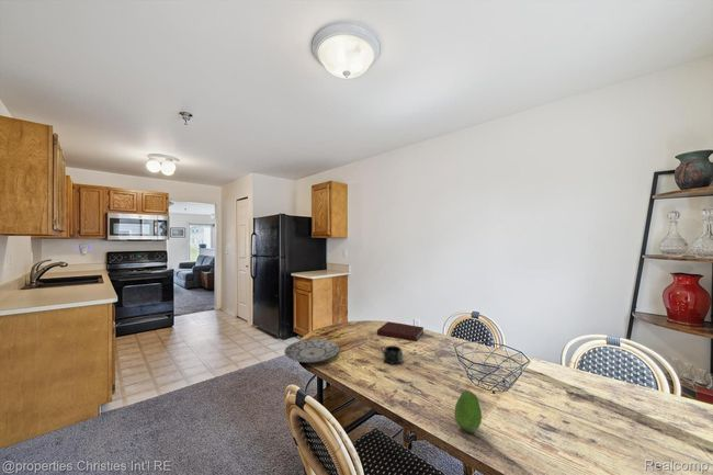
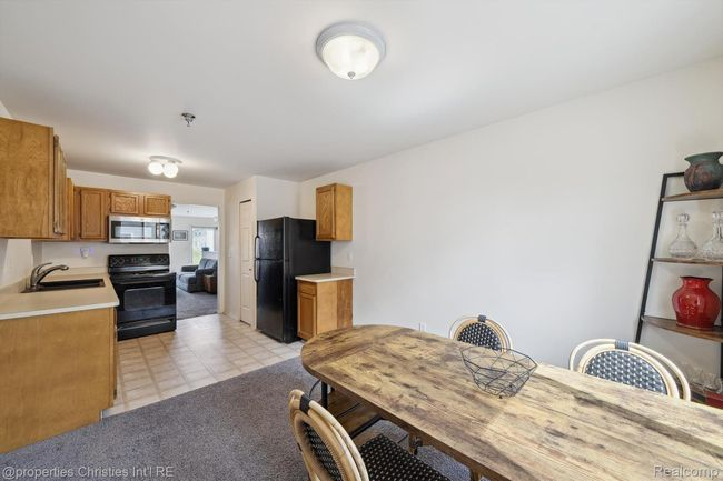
- notebook [376,321,425,342]
- mug [381,344,404,364]
- fruit [454,389,483,433]
- plate [283,338,340,363]
